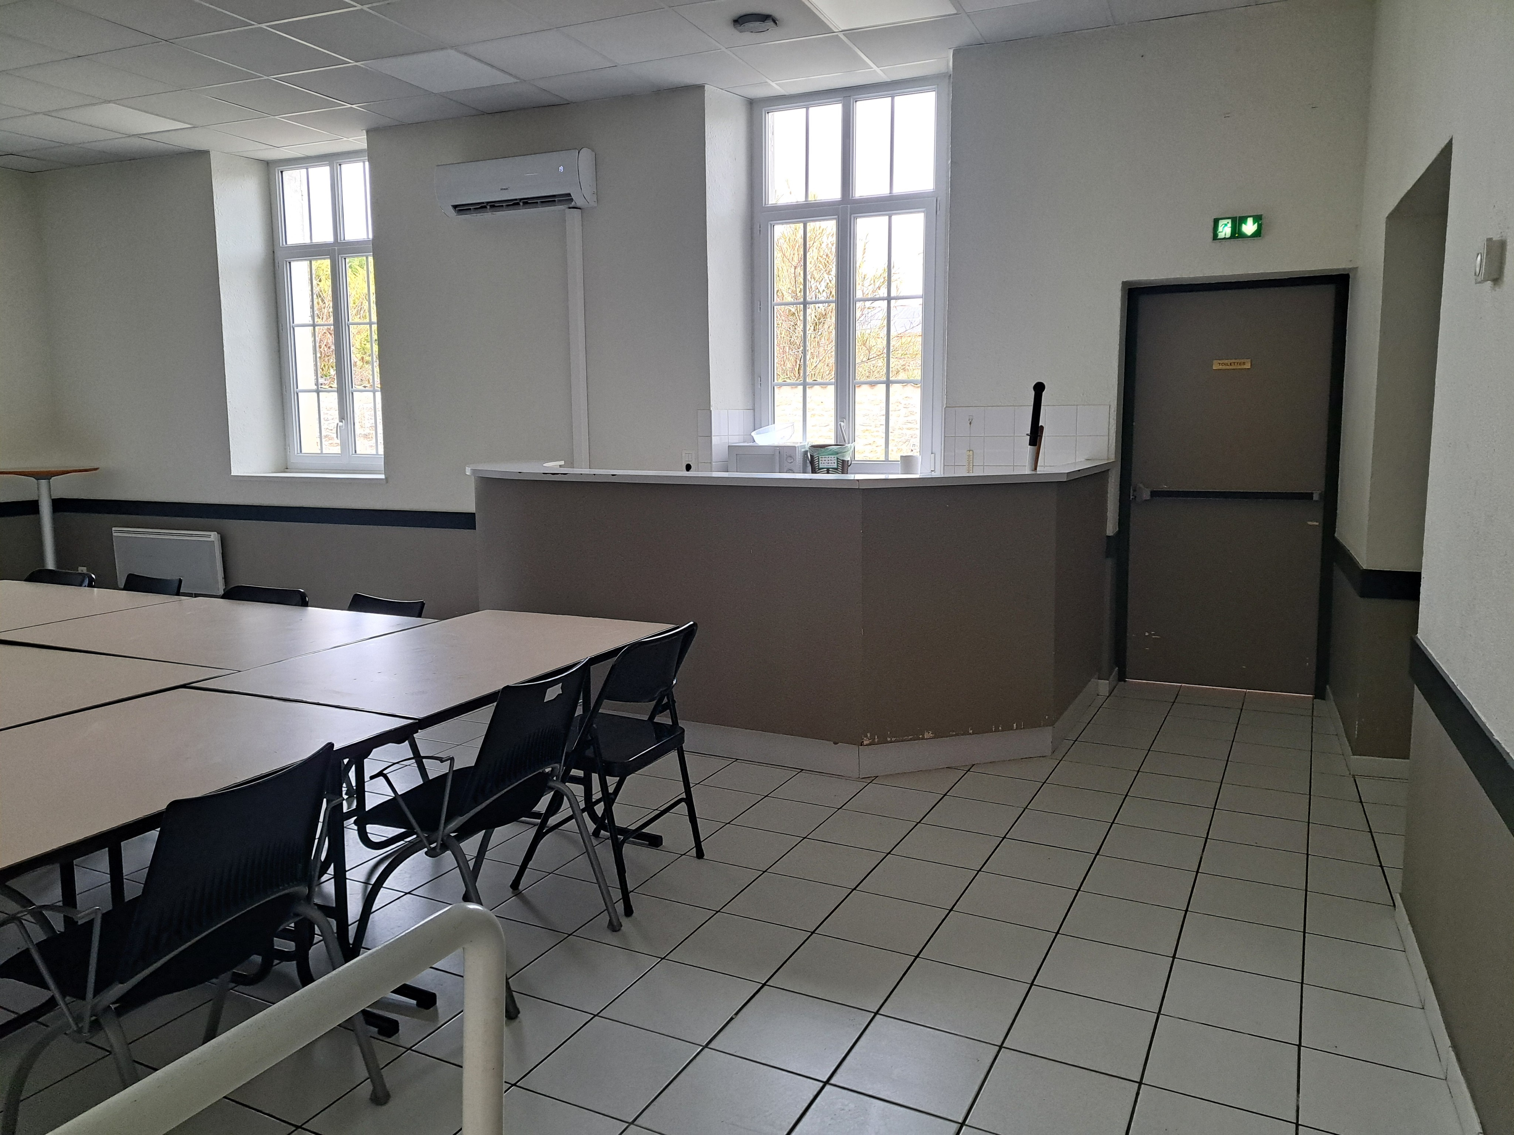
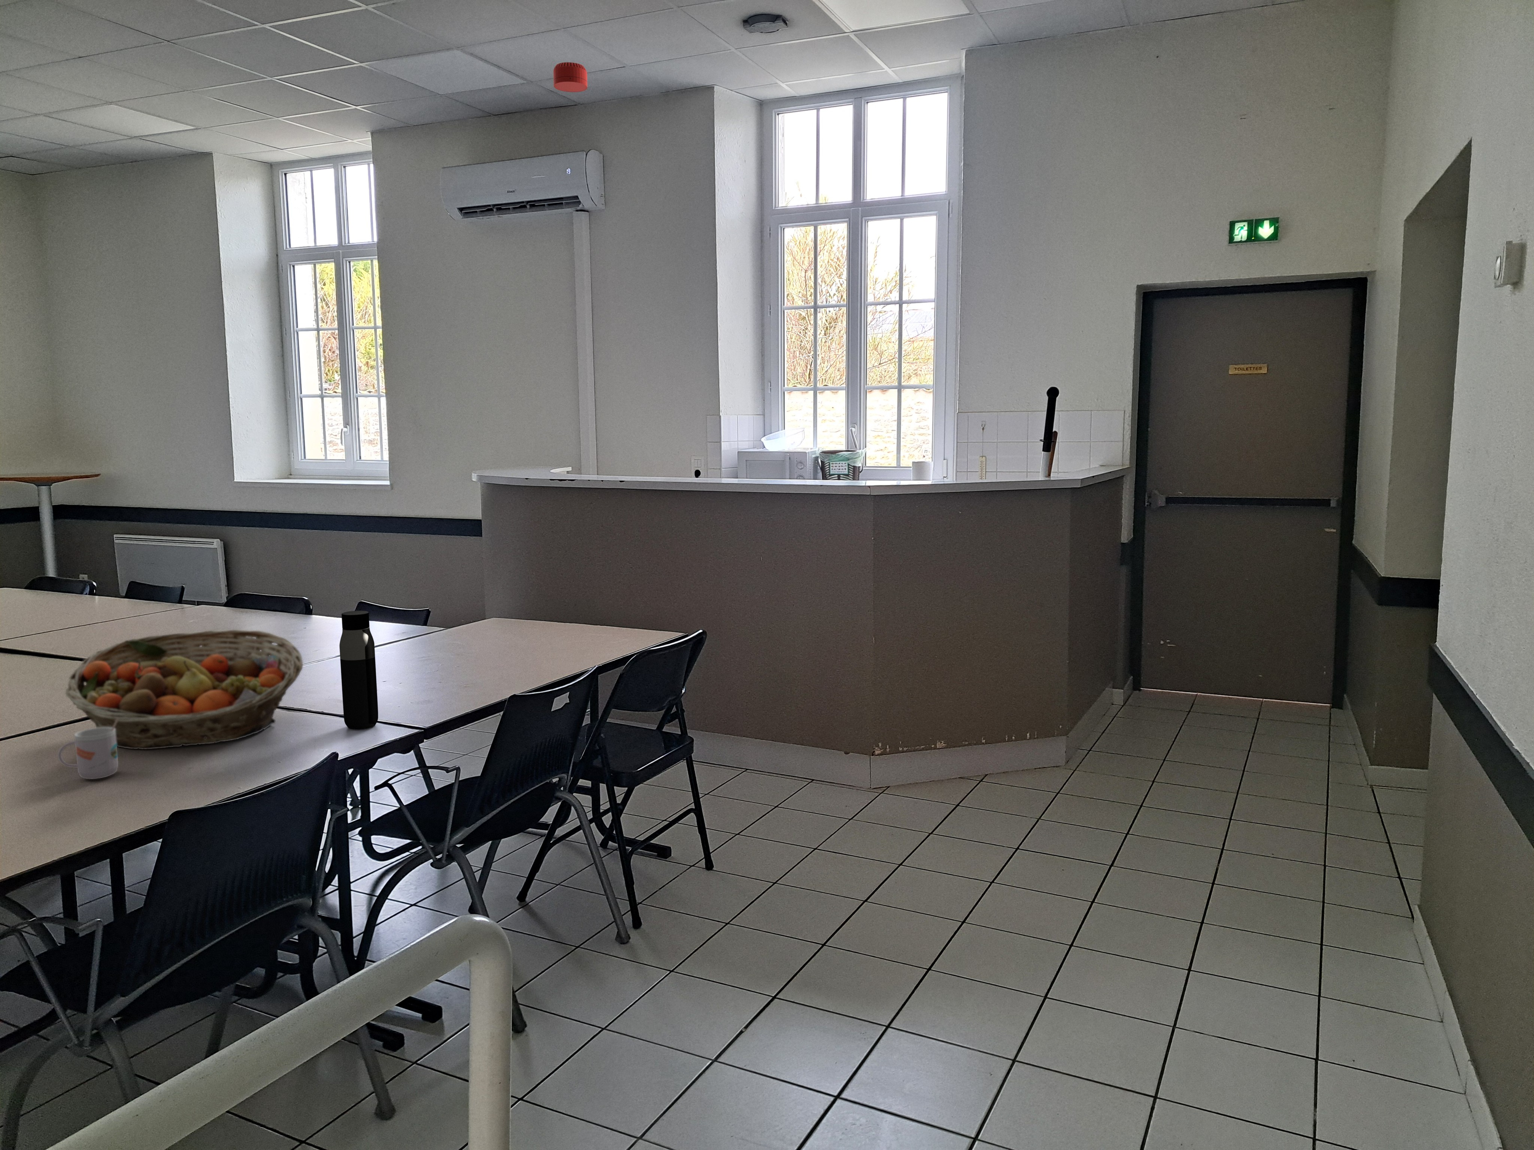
+ mug [57,718,118,779]
+ fruit basket [65,629,303,750]
+ smoke detector [553,62,588,93]
+ water bottle [339,610,378,730]
